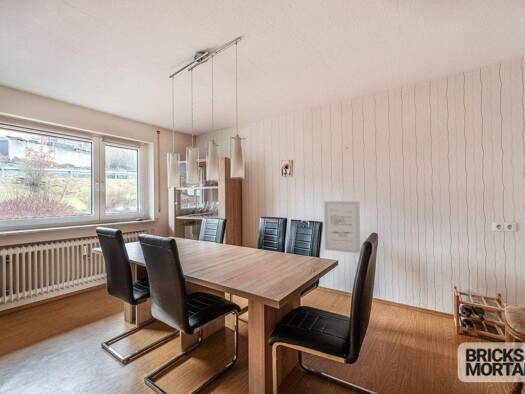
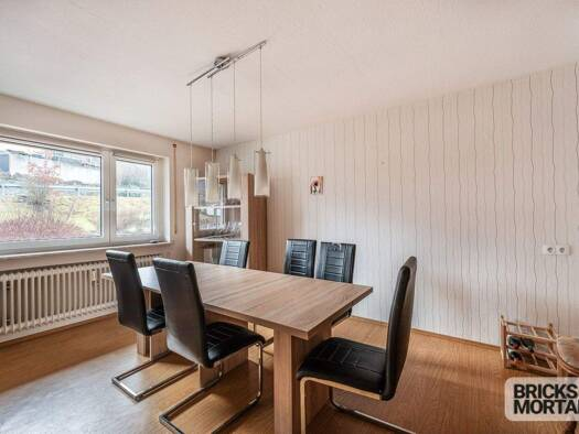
- wall art [323,200,361,255]
